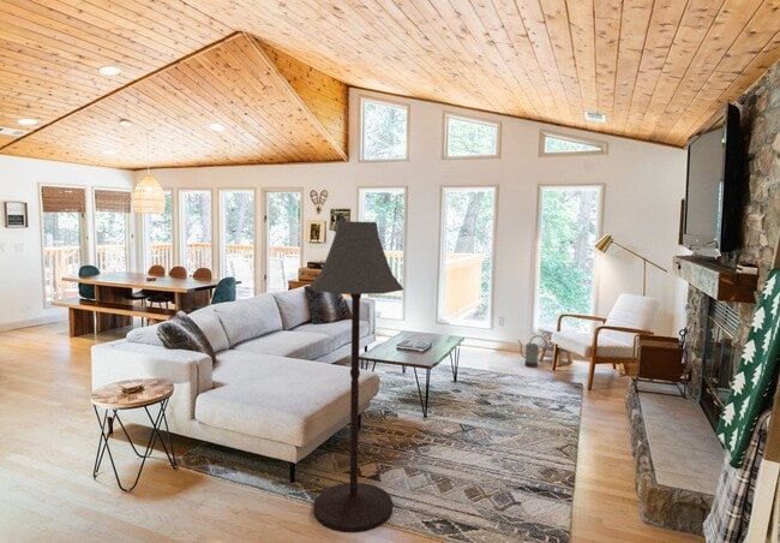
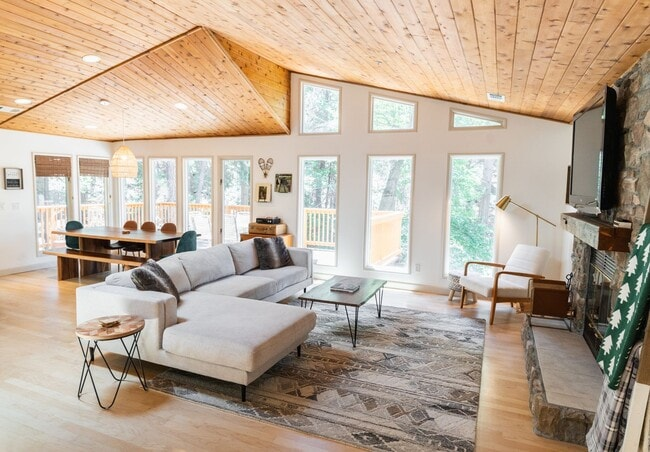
- watering can [517,334,548,369]
- floor lamp [308,220,404,533]
